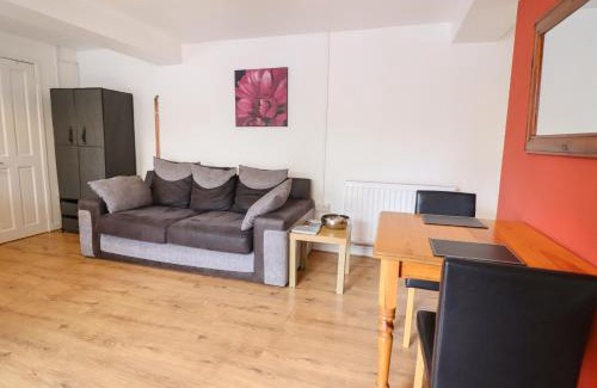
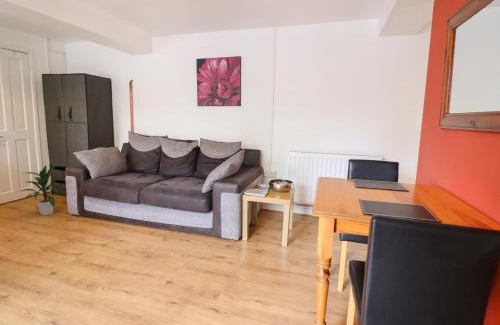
+ indoor plant [17,164,65,216]
